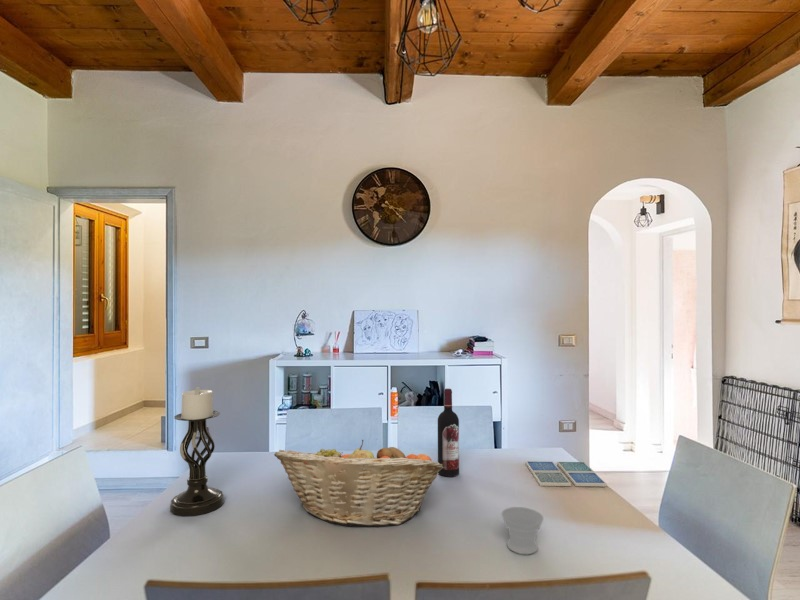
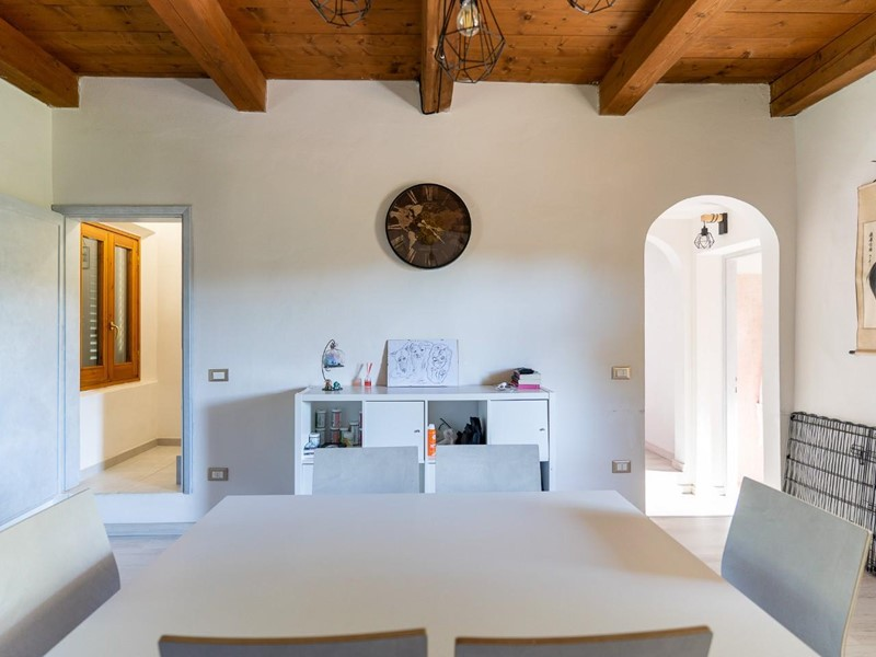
- candle holder [169,386,225,517]
- cup [501,506,544,555]
- wine bottle [437,388,460,478]
- drink coaster [525,460,608,488]
- fruit basket [273,439,443,527]
